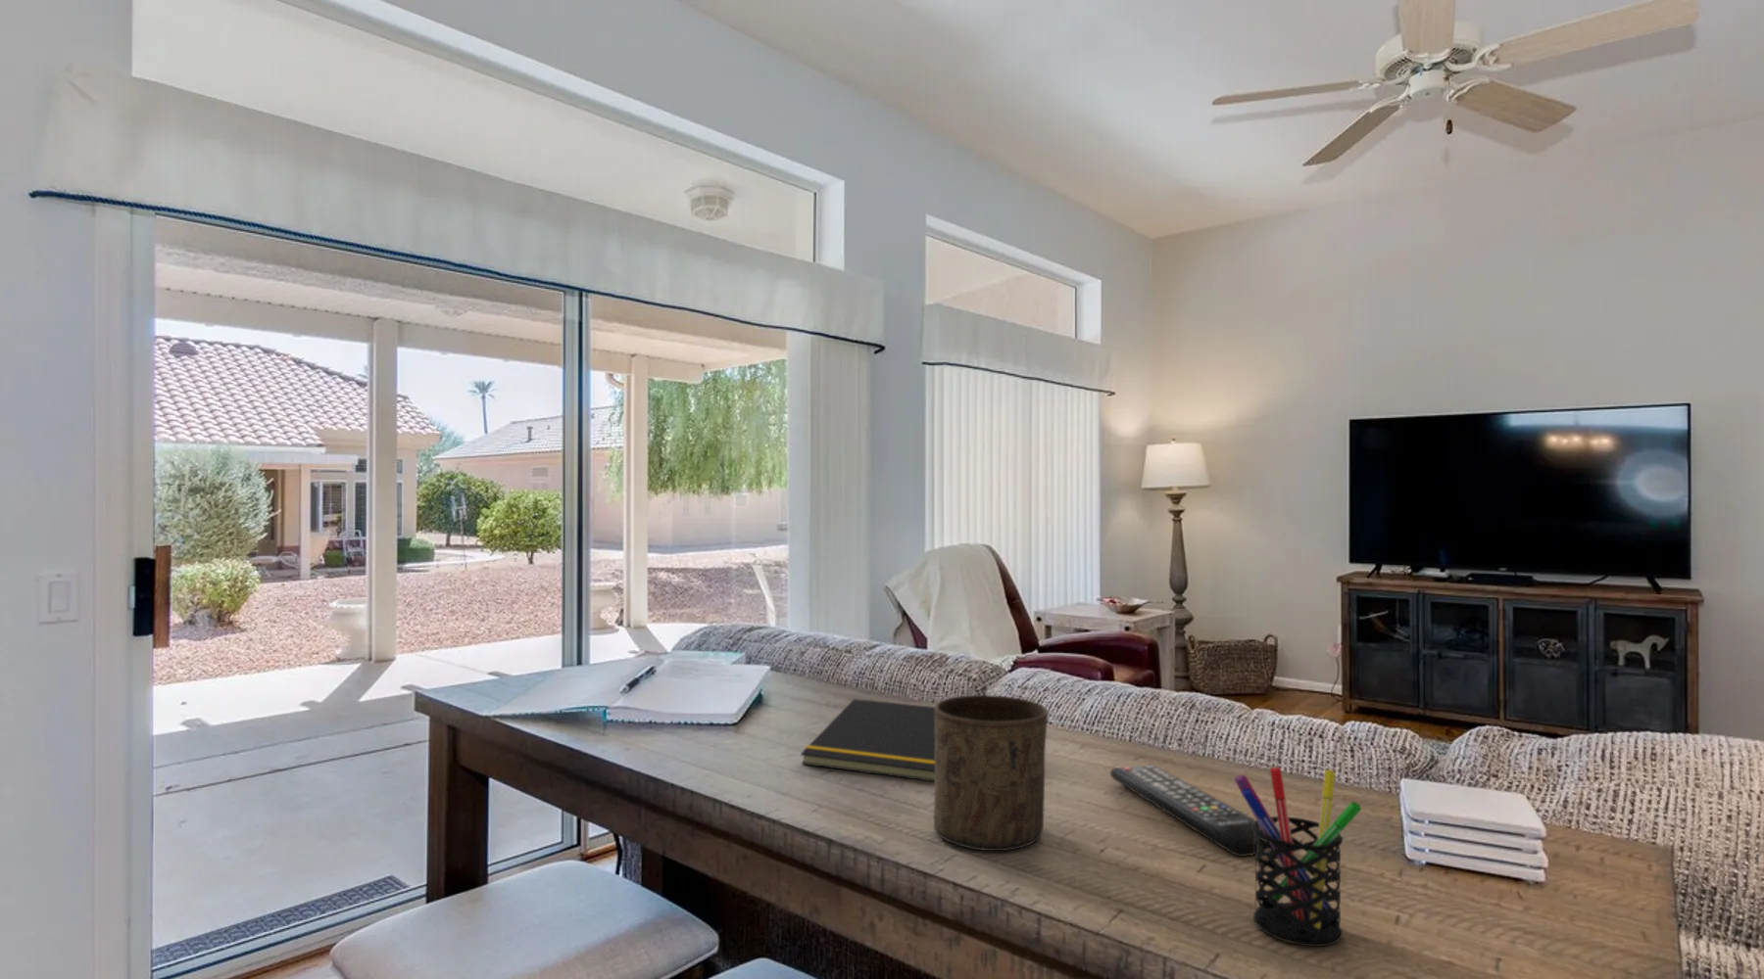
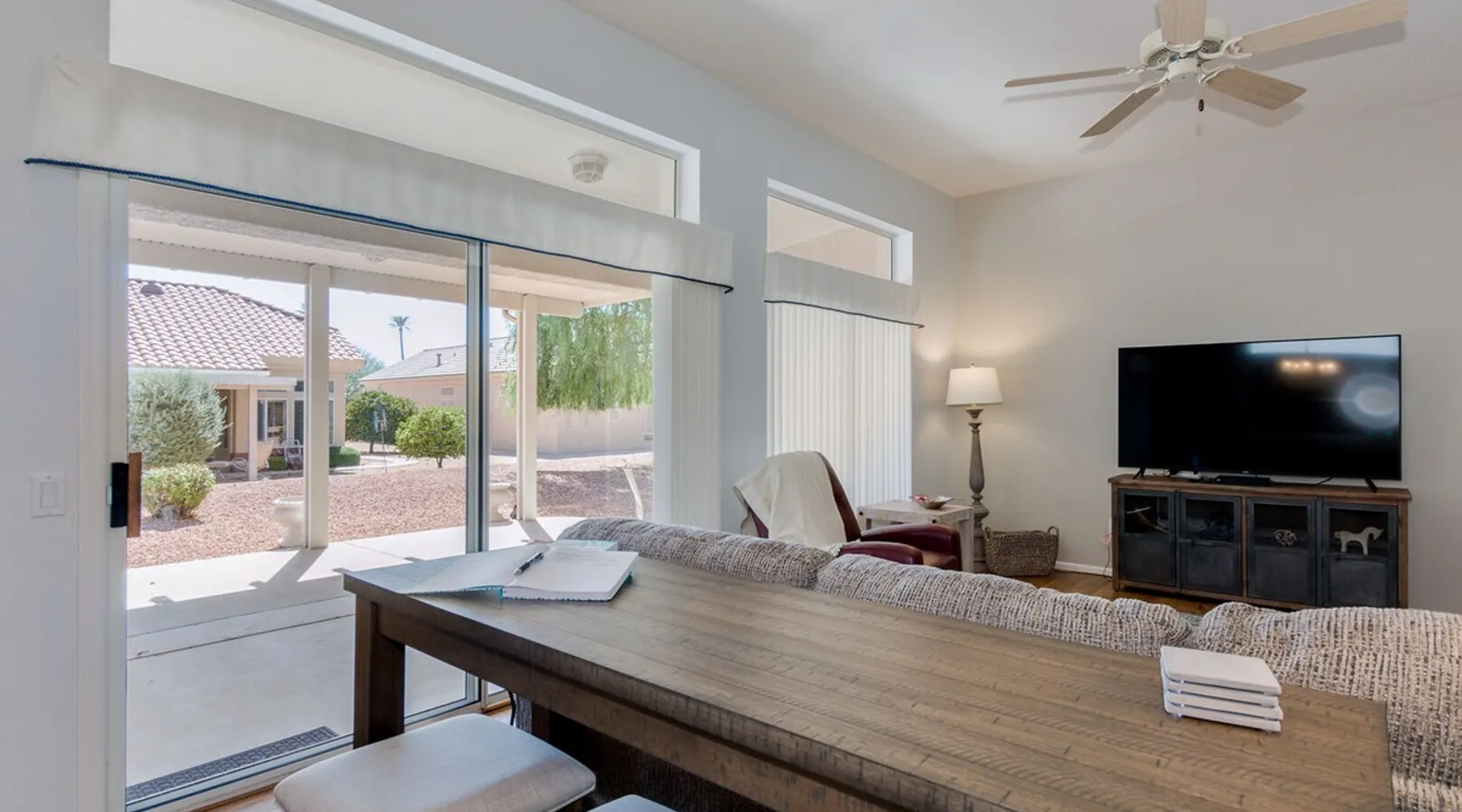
- notepad [800,698,935,782]
- cup [933,694,1049,851]
- remote control [1109,763,1268,857]
- pen holder [1233,766,1363,948]
